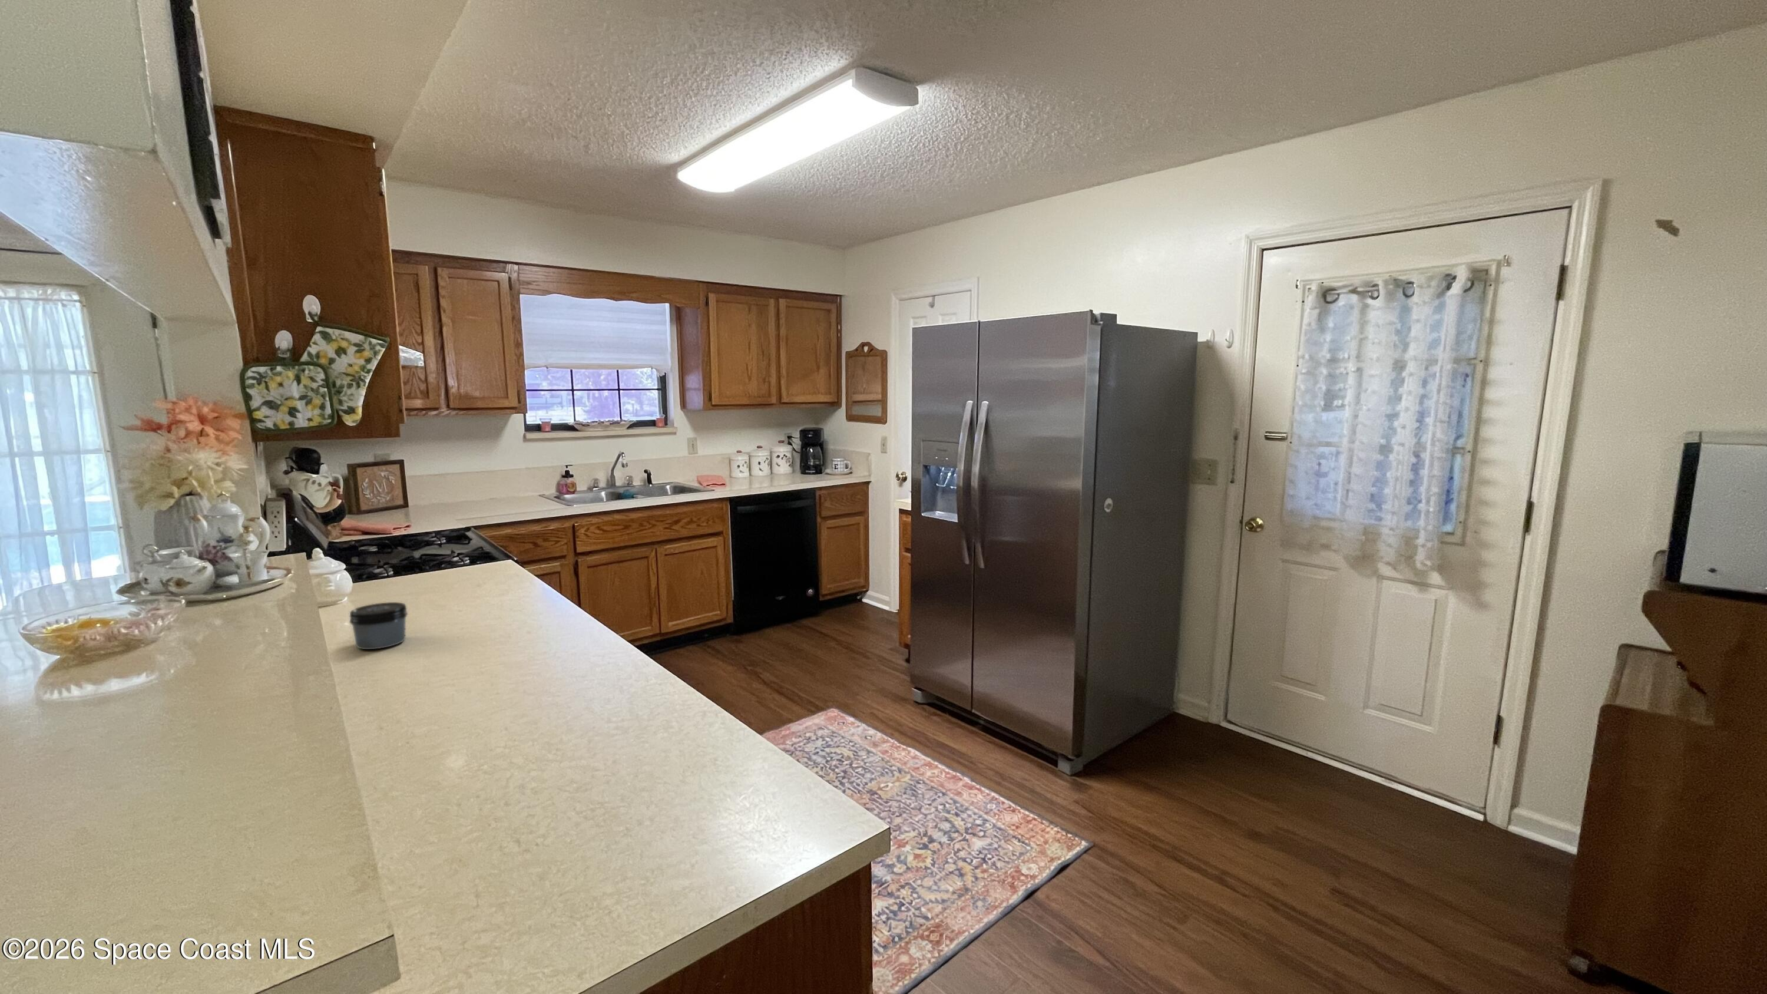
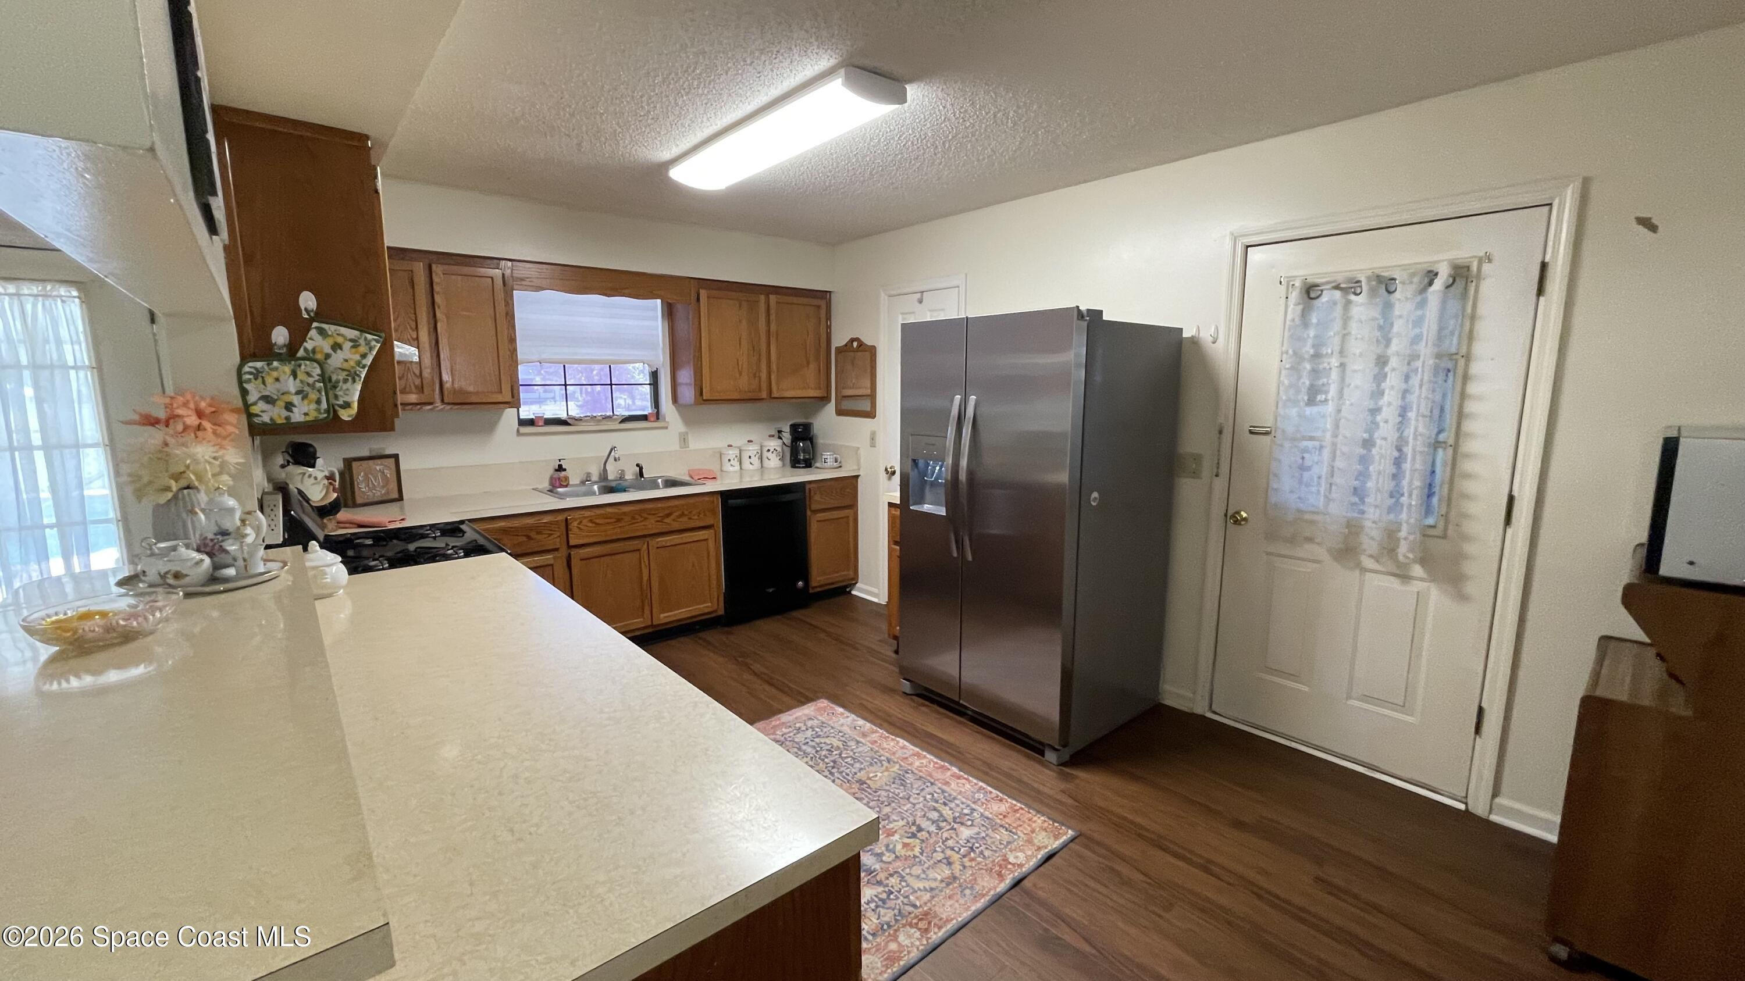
- jar [348,602,408,649]
